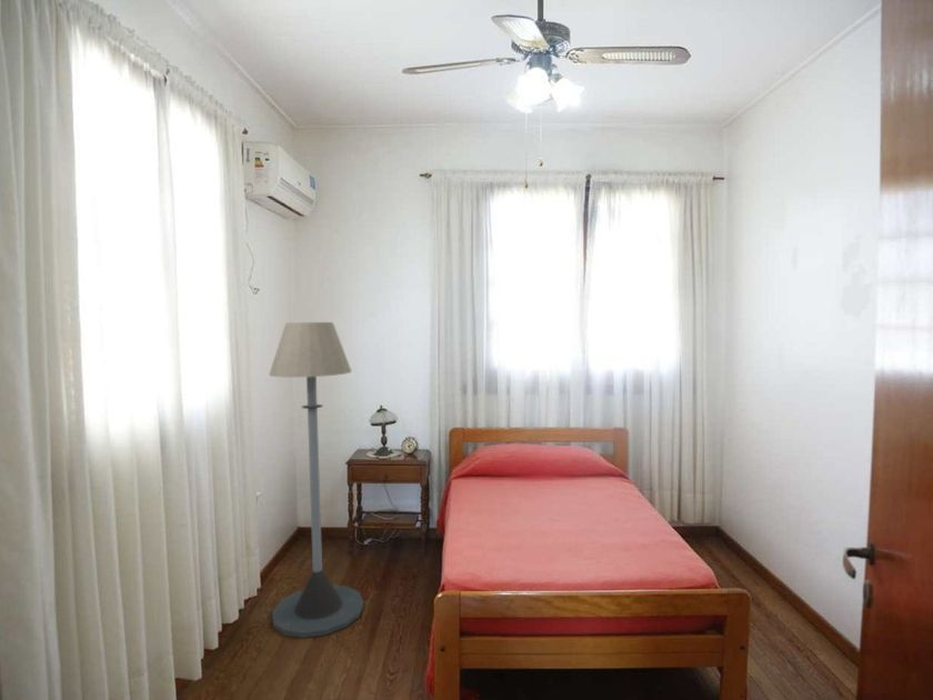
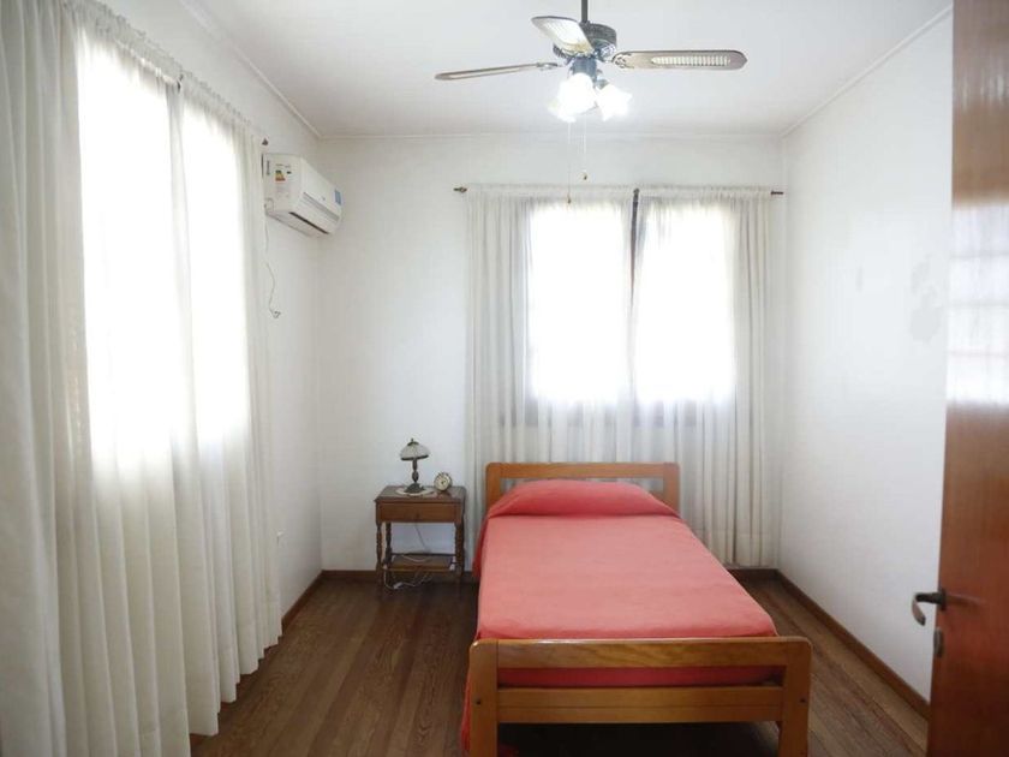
- floor lamp [268,321,364,639]
